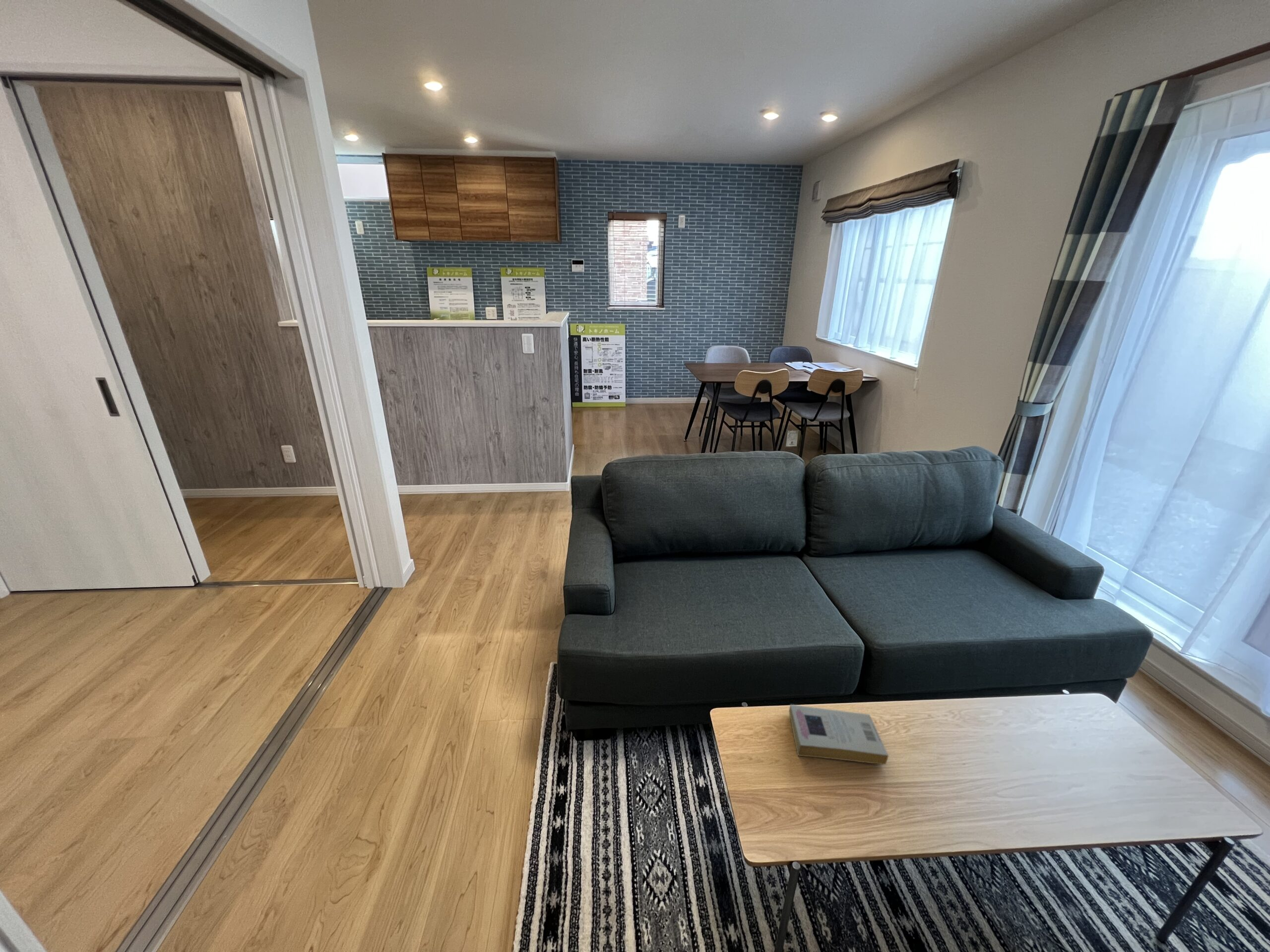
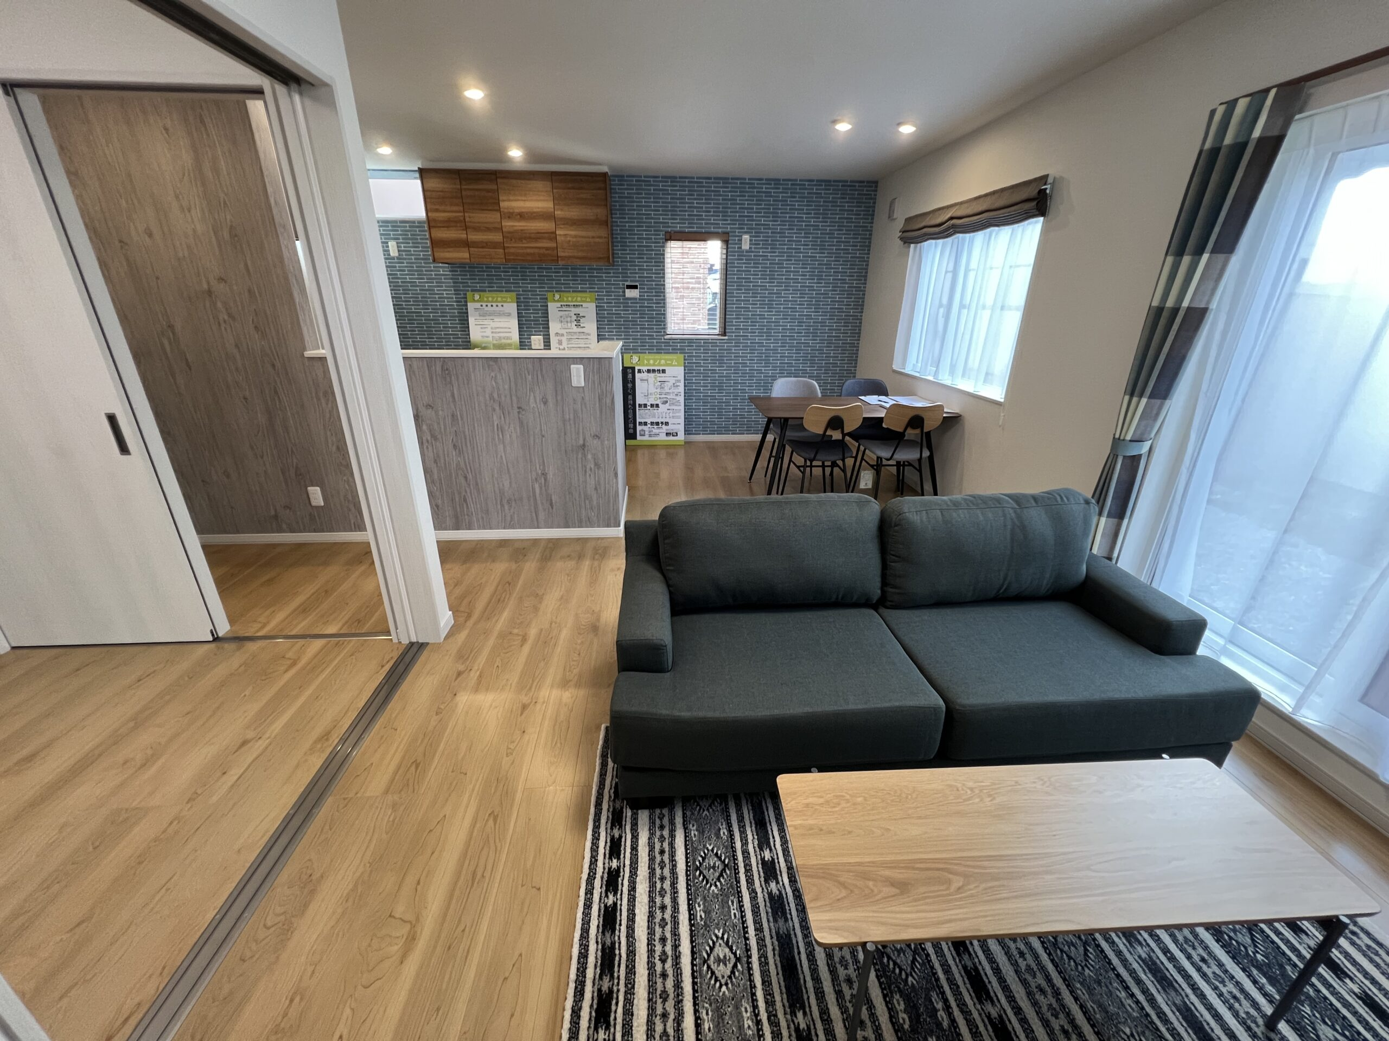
- book [788,704,889,765]
